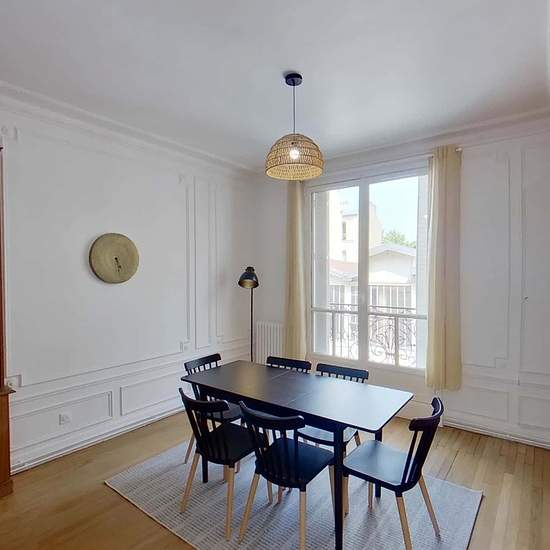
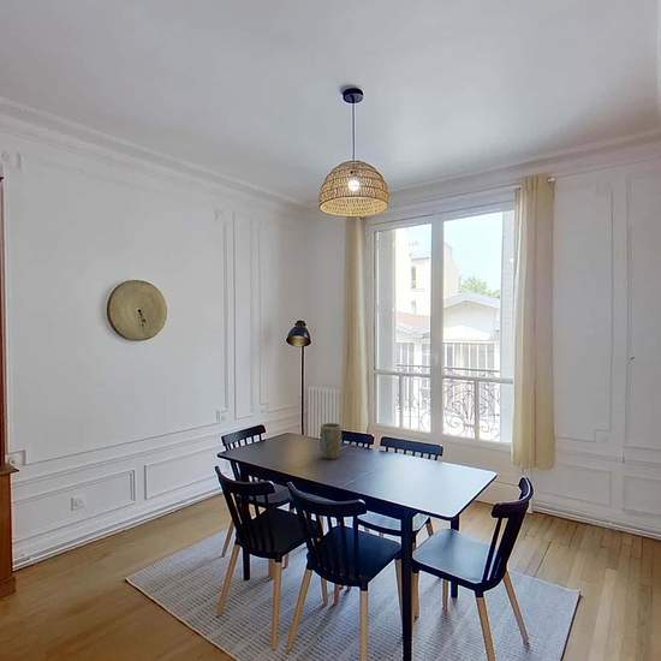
+ plant pot [320,422,343,460]
